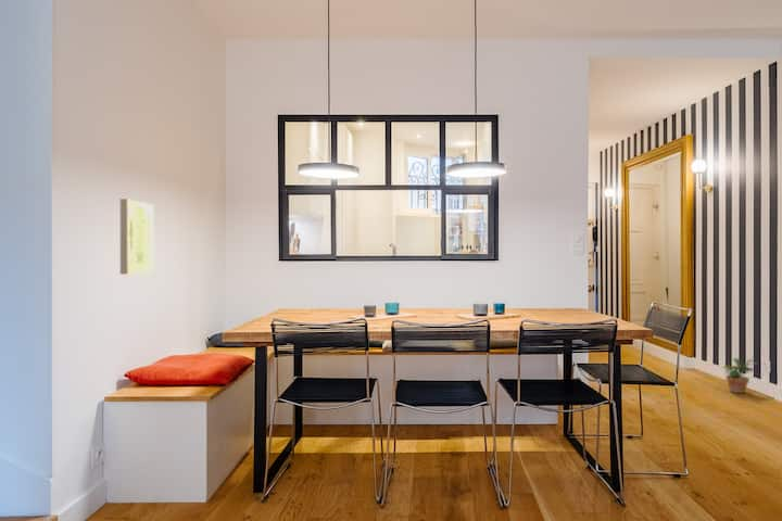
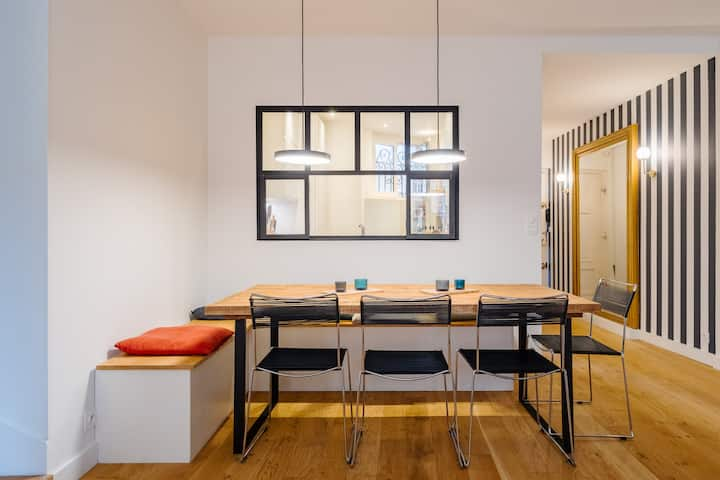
- potted plant [720,357,758,394]
- wall art [119,198,155,276]
